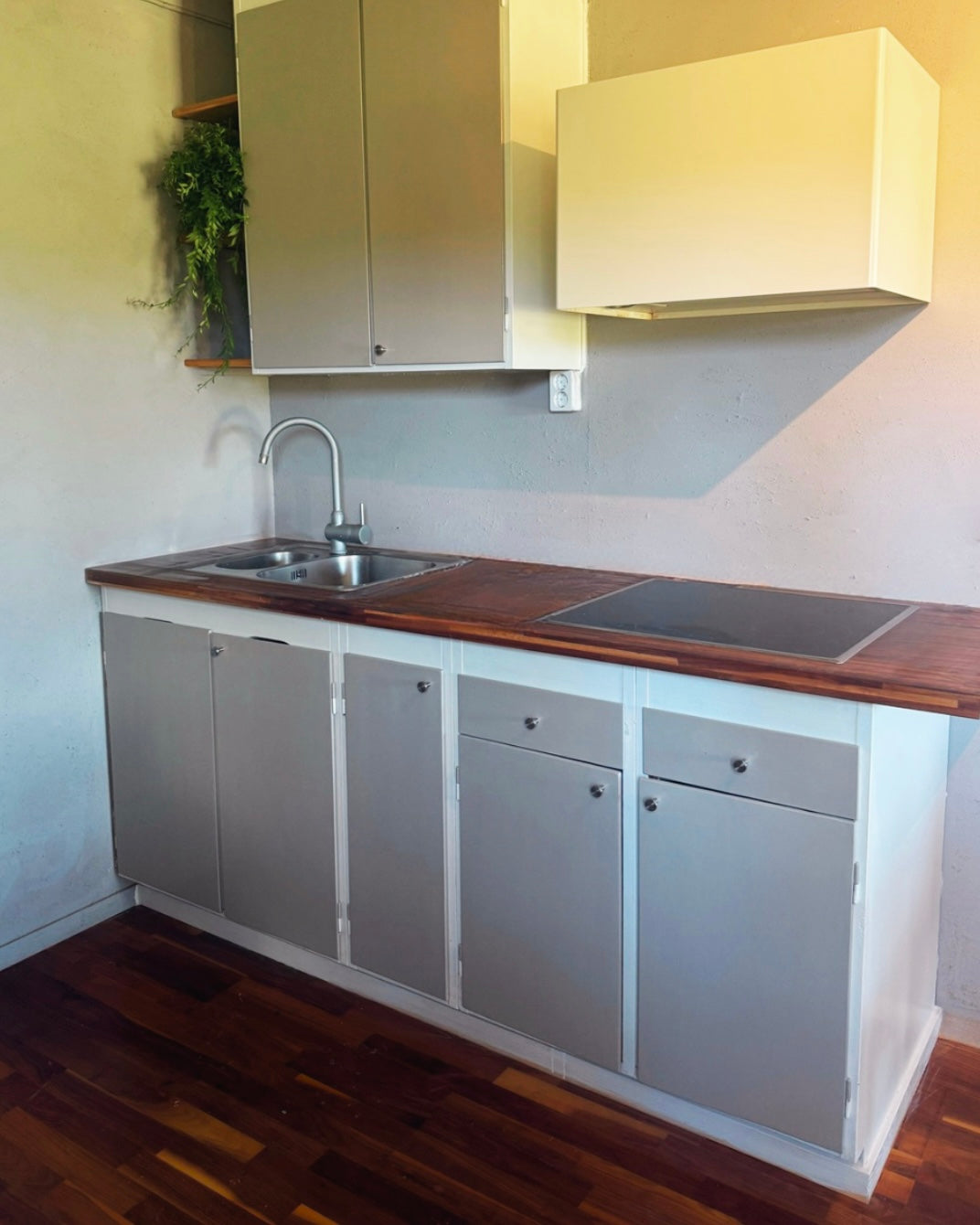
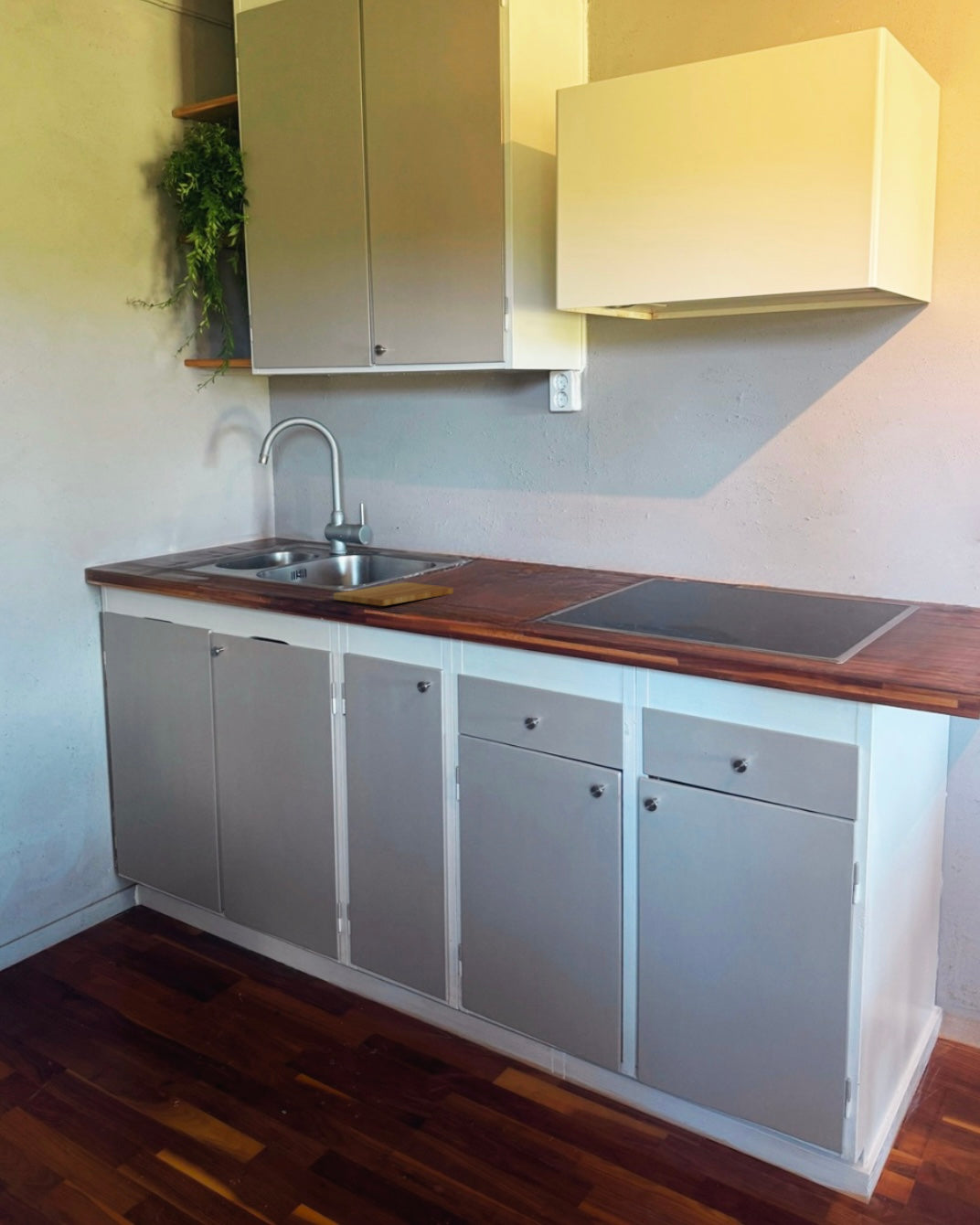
+ cutting board [333,581,454,607]
